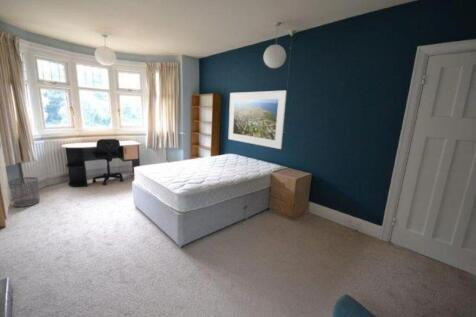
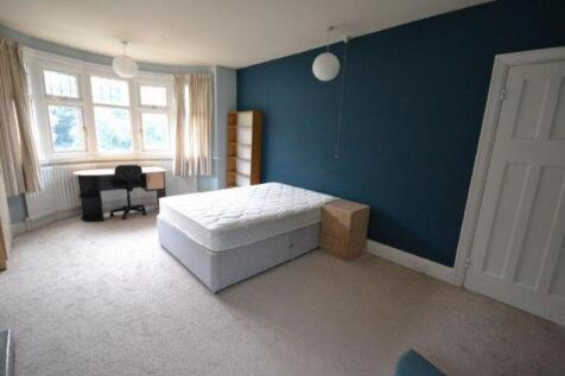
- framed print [228,90,287,150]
- waste bin [8,176,41,208]
